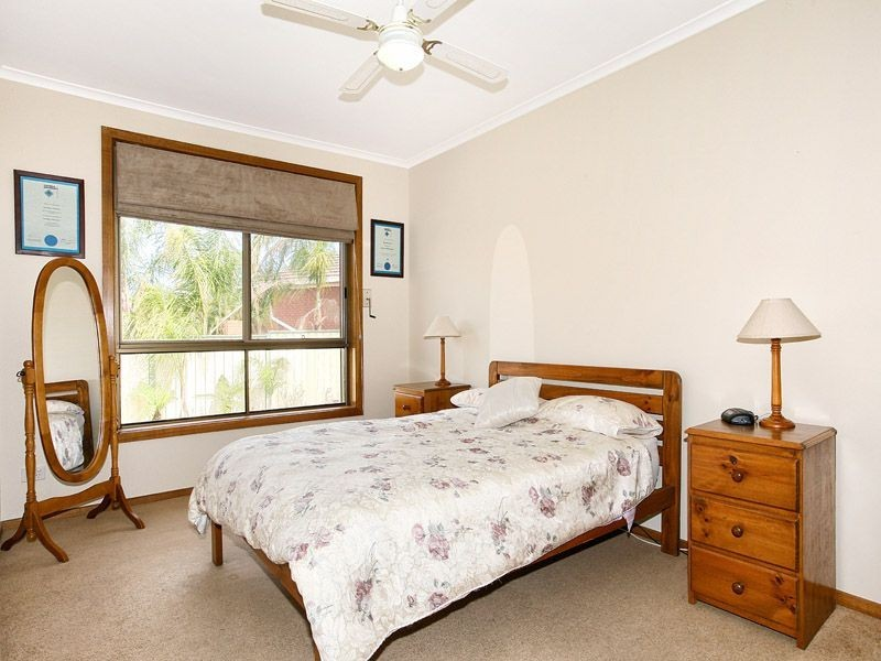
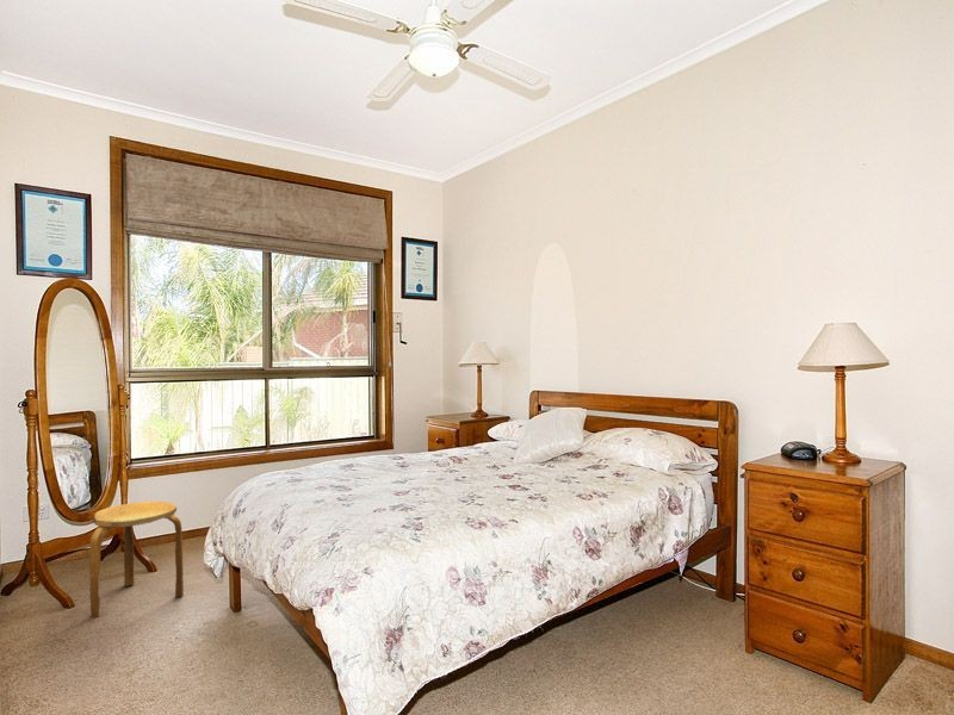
+ stool [88,500,185,620]
